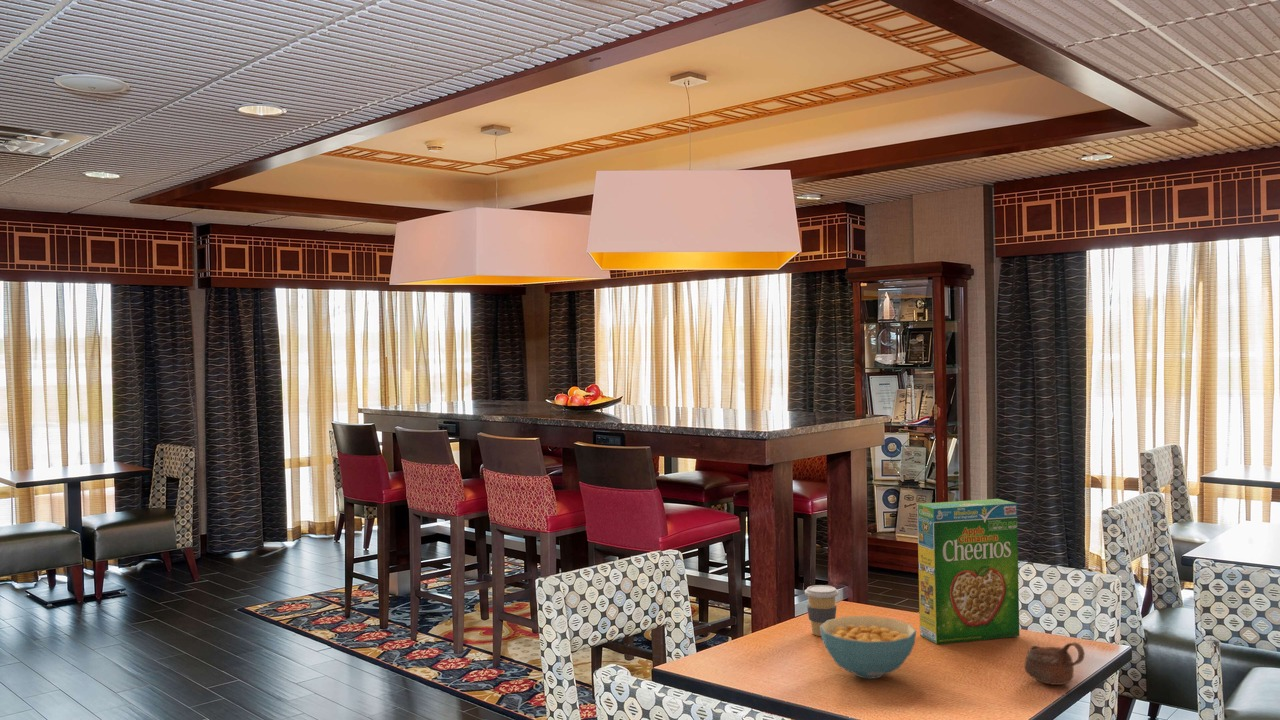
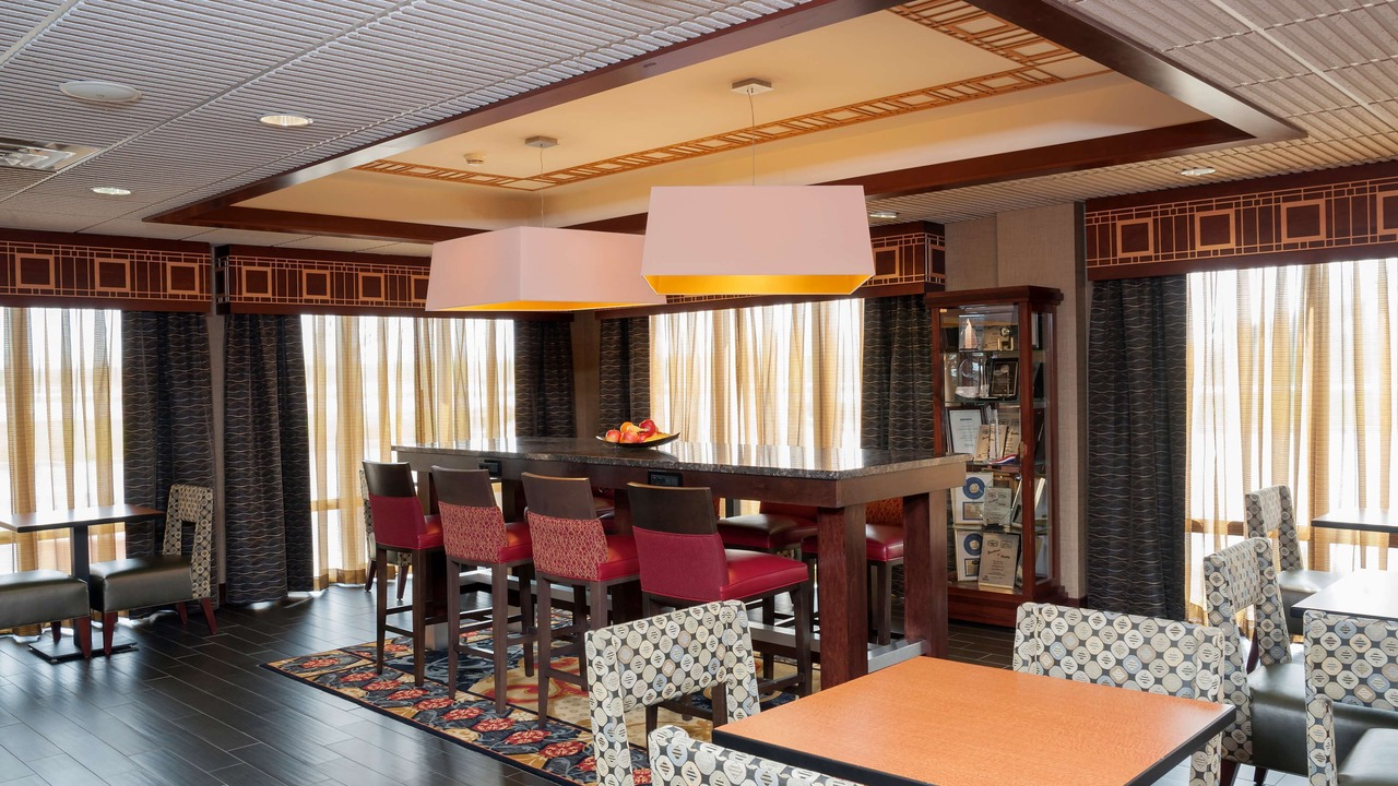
- coffee cup [804,584,840,637]
- cereal box [916,498,1020,645]
- cup [1024,641,1086,686]
- cereal bowl [820,615,917,680]
